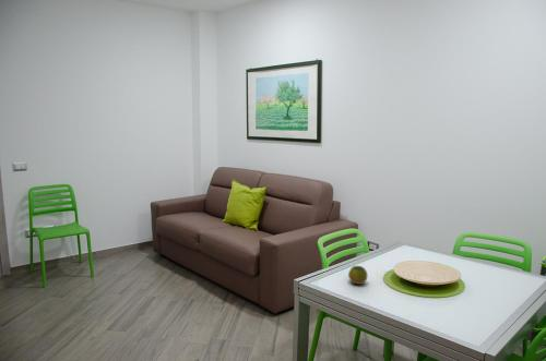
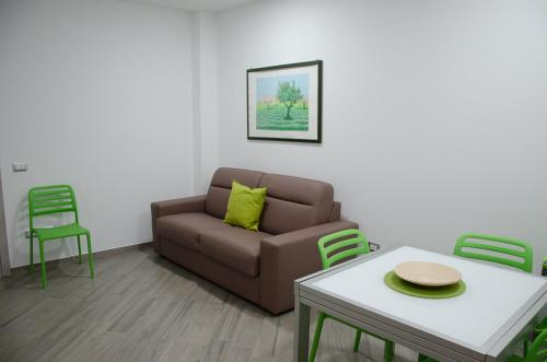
- fruit [347,265,368,286]
